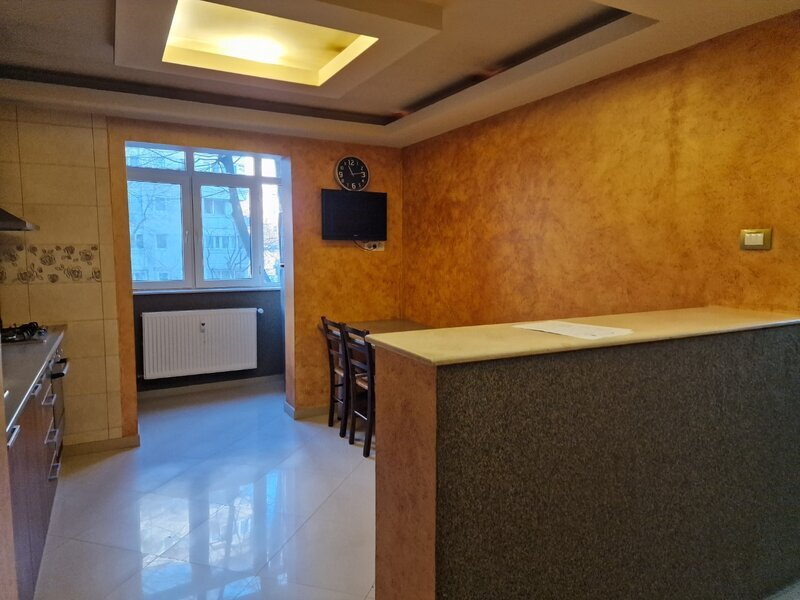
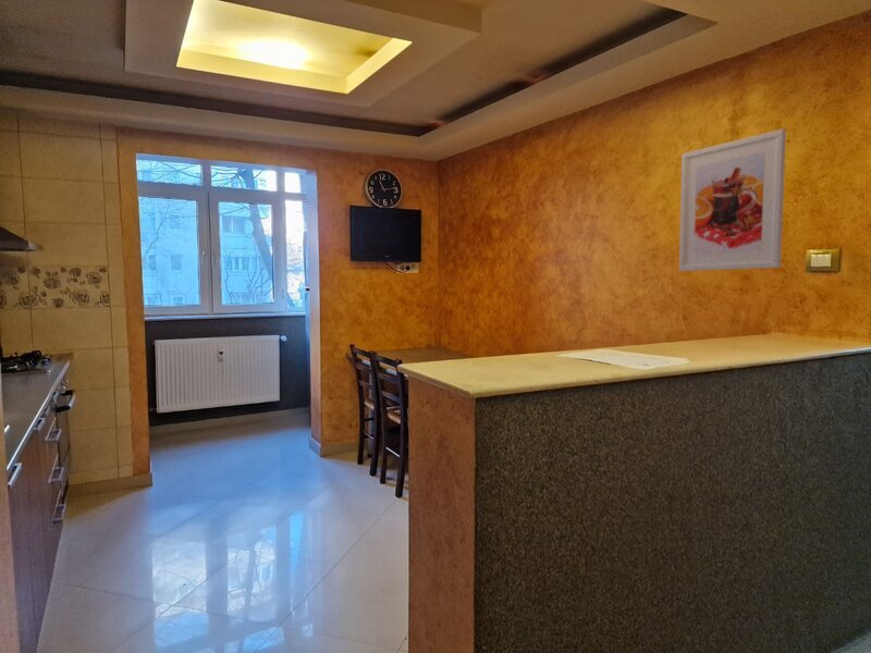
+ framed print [678,128,787,272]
